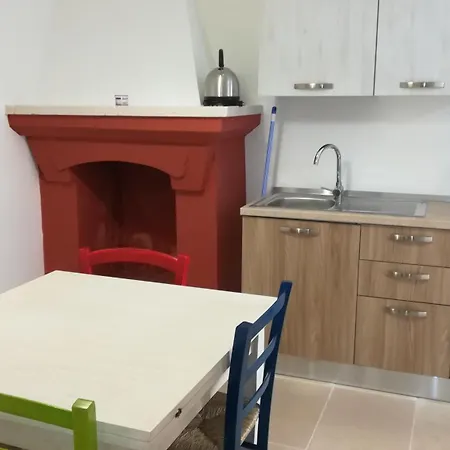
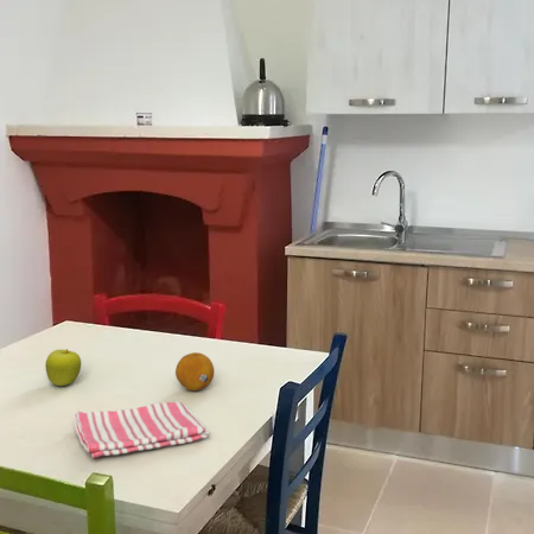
+ fruit [44,348,82,387]
+ fruit [174,351,215,392]
+ dish towel [71,401,210,459]
